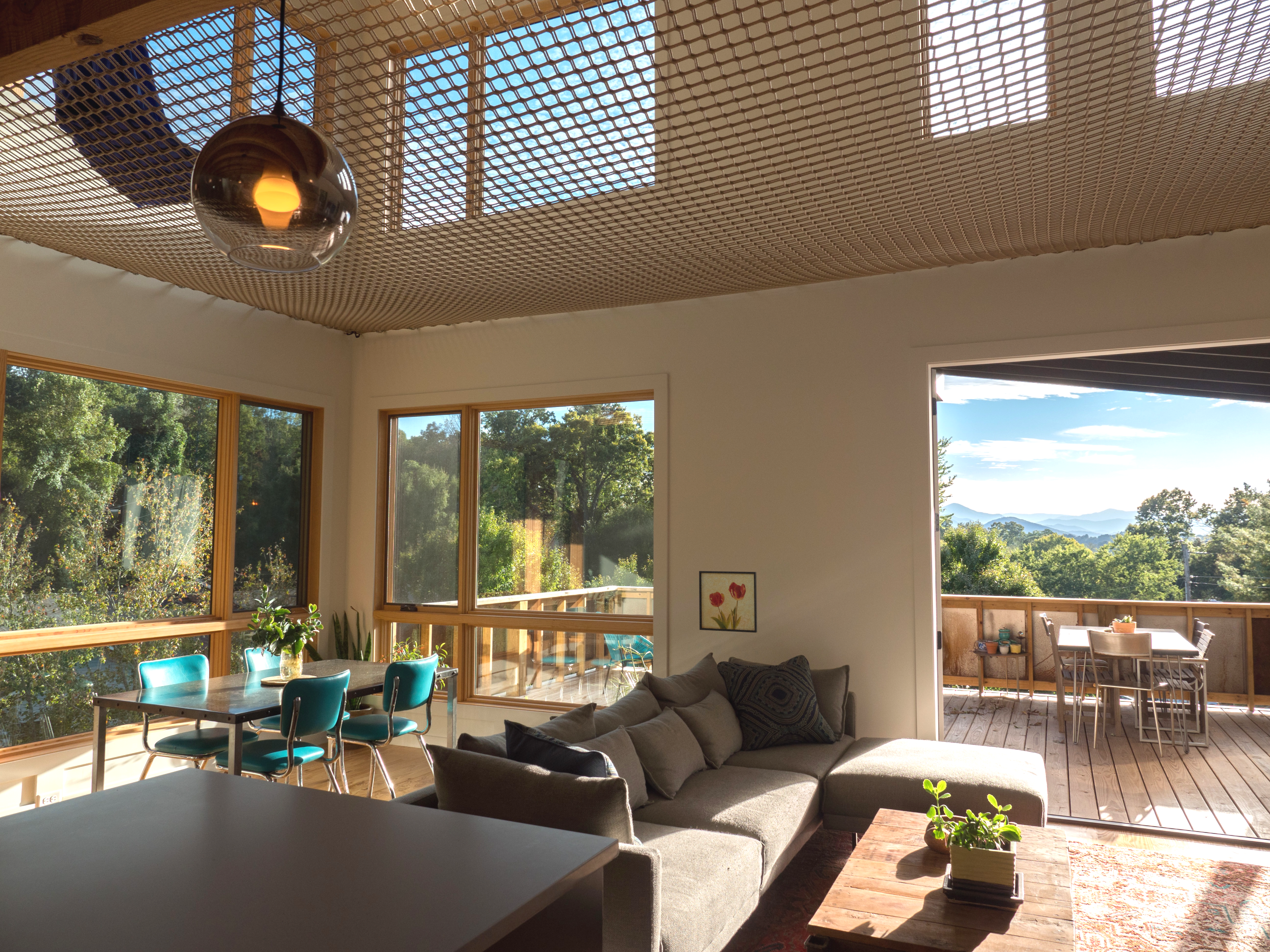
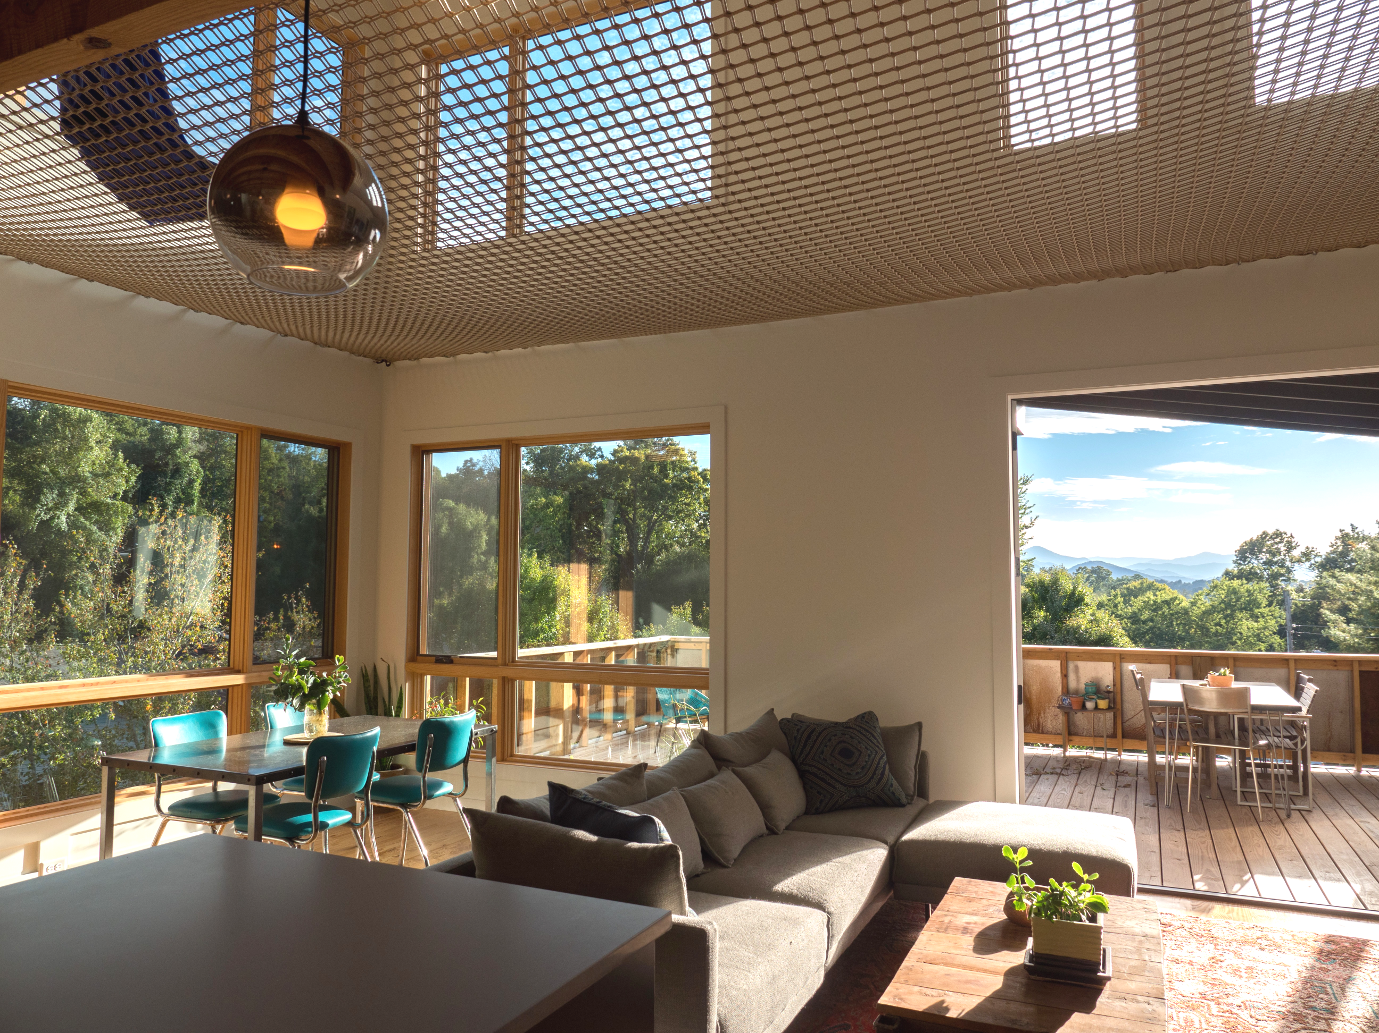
- wall art [699,571,757,633]
